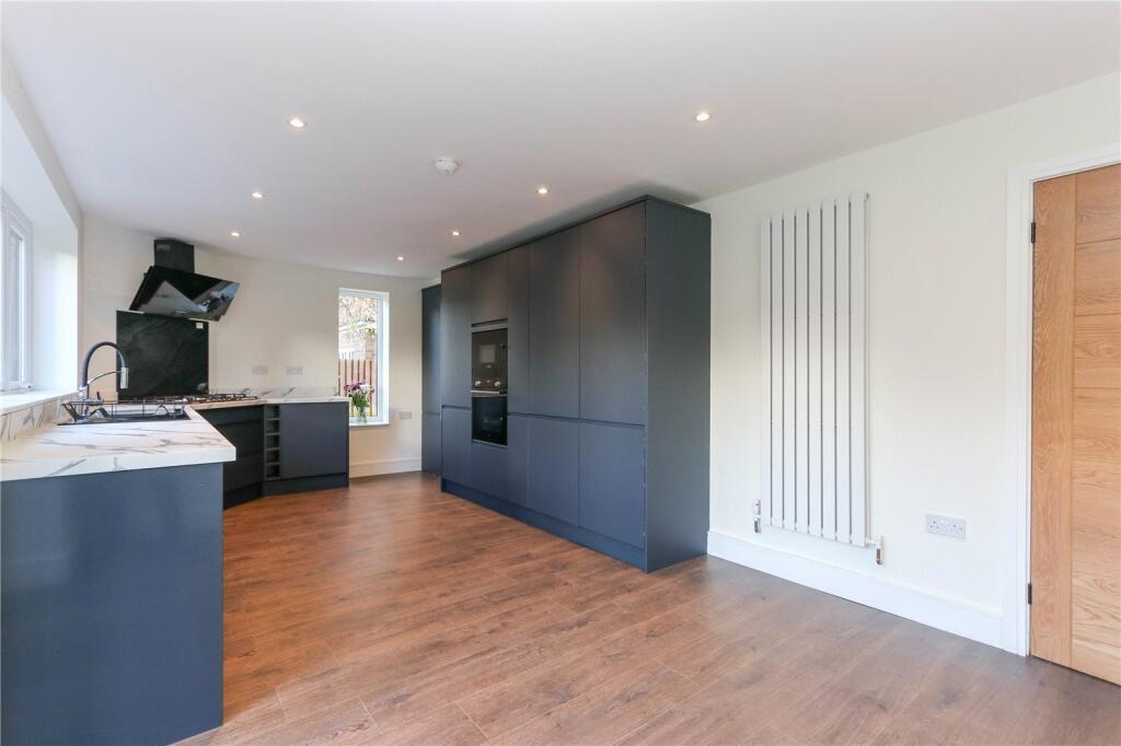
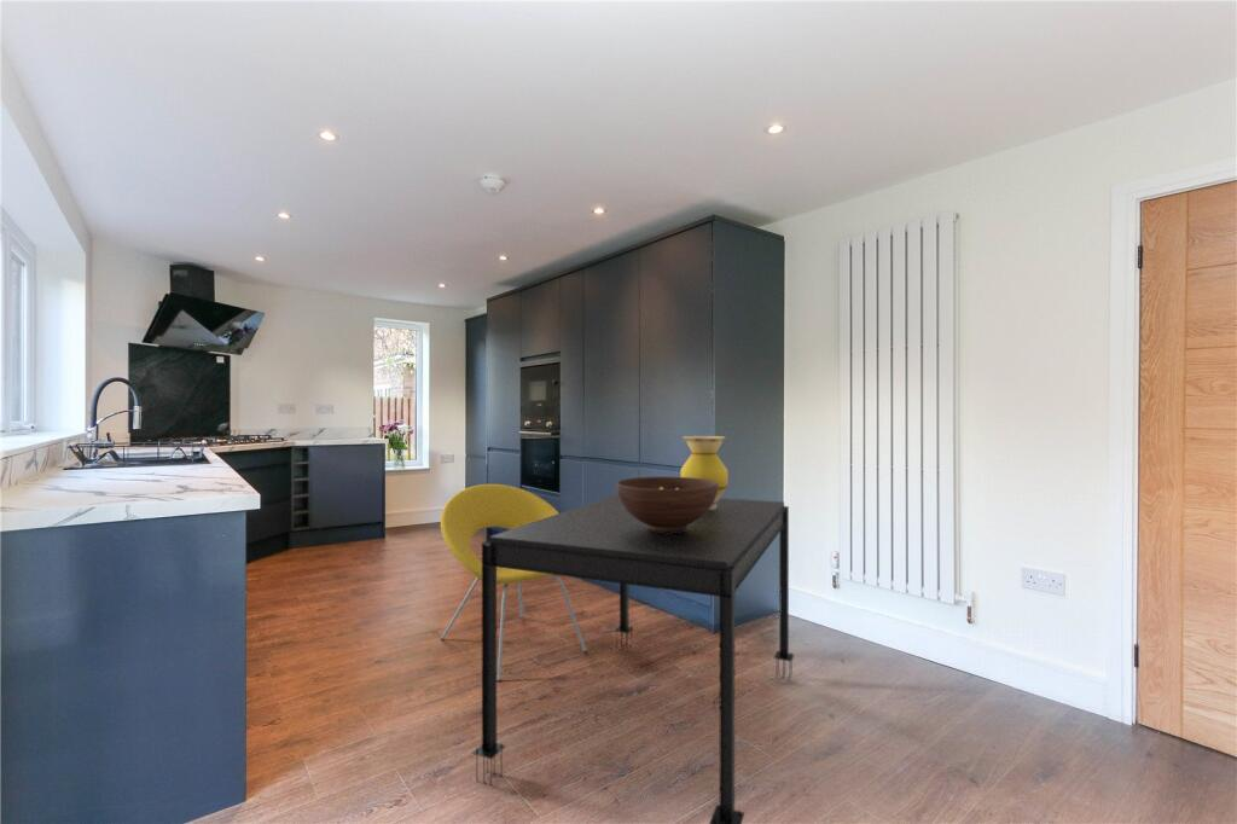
+ dining table [471,493,795,824]
+ vase [680,435,728,510]
+ chair [440,483,588,683]
+ fruit bowl [615,476,718,533]
